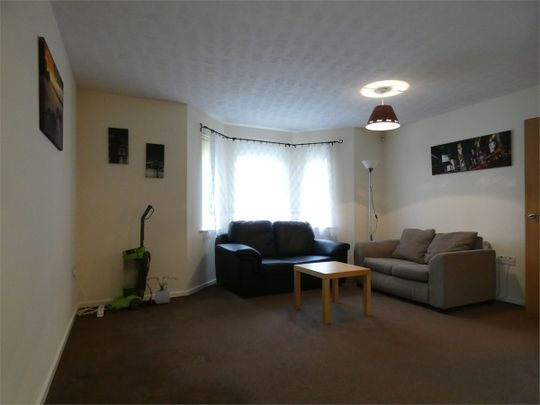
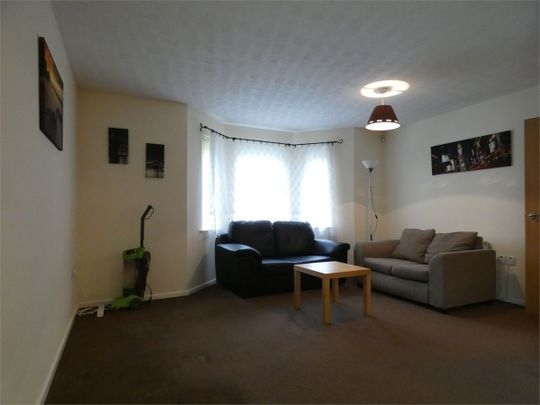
- potted plant [144,276,179,305]
